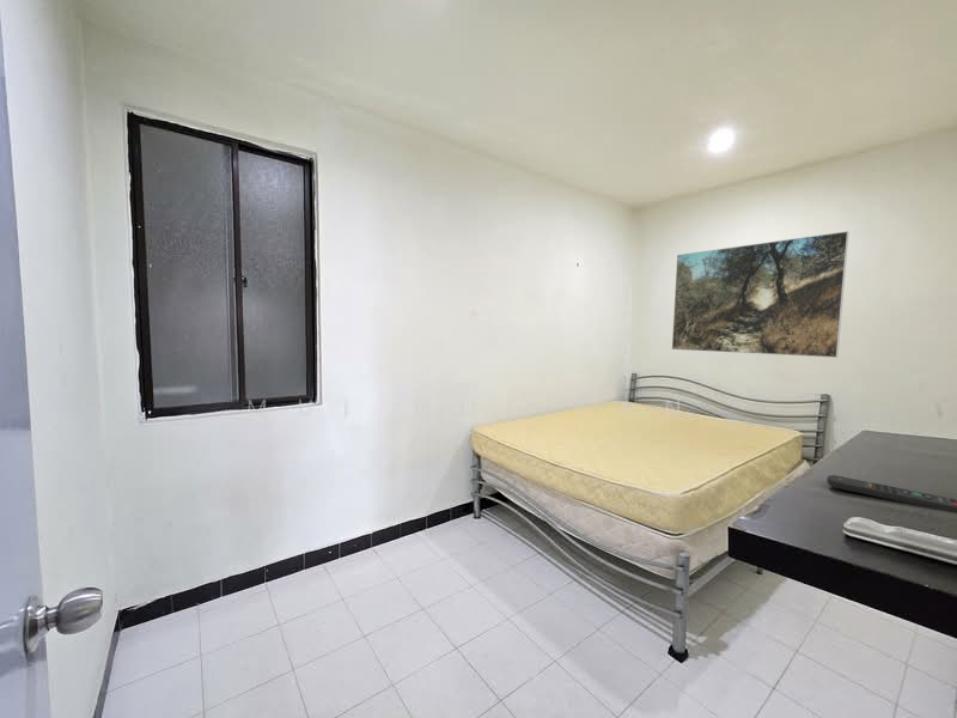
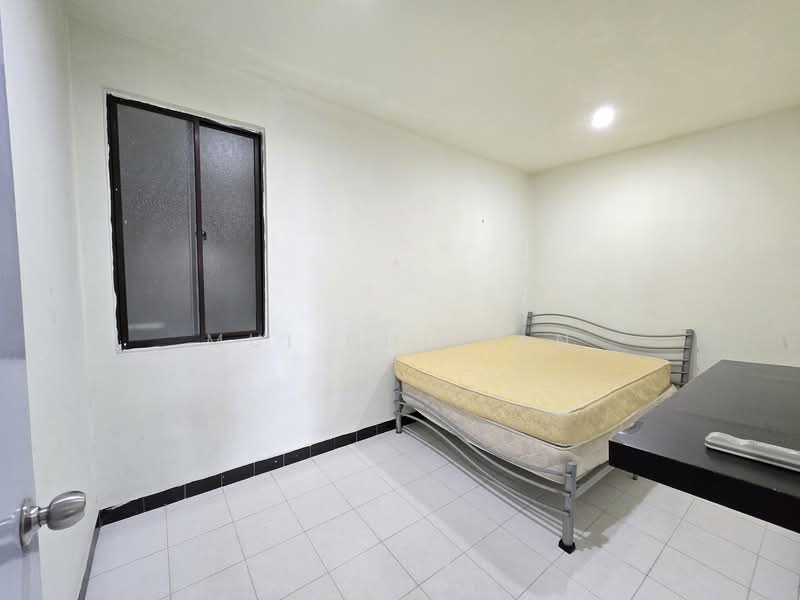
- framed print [671,230,849,359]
- remote control [825,474,957,513]
